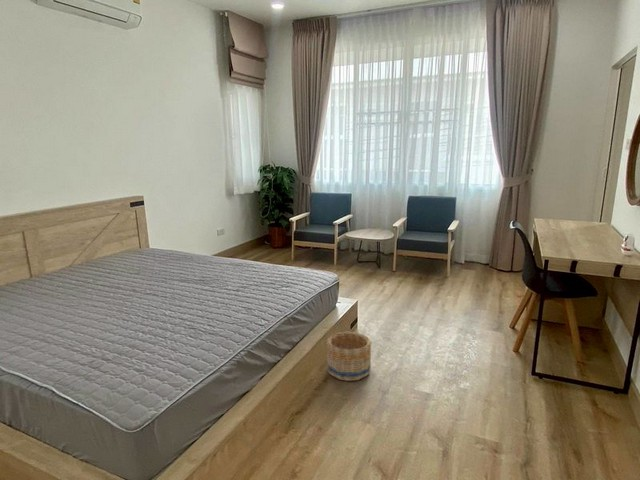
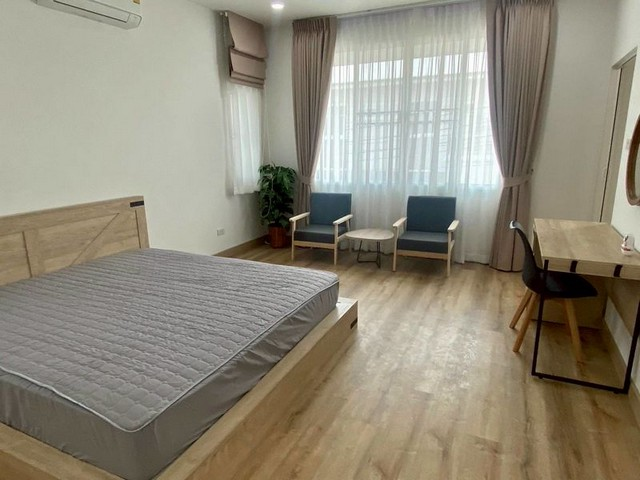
- basket [325,331,373,382]
